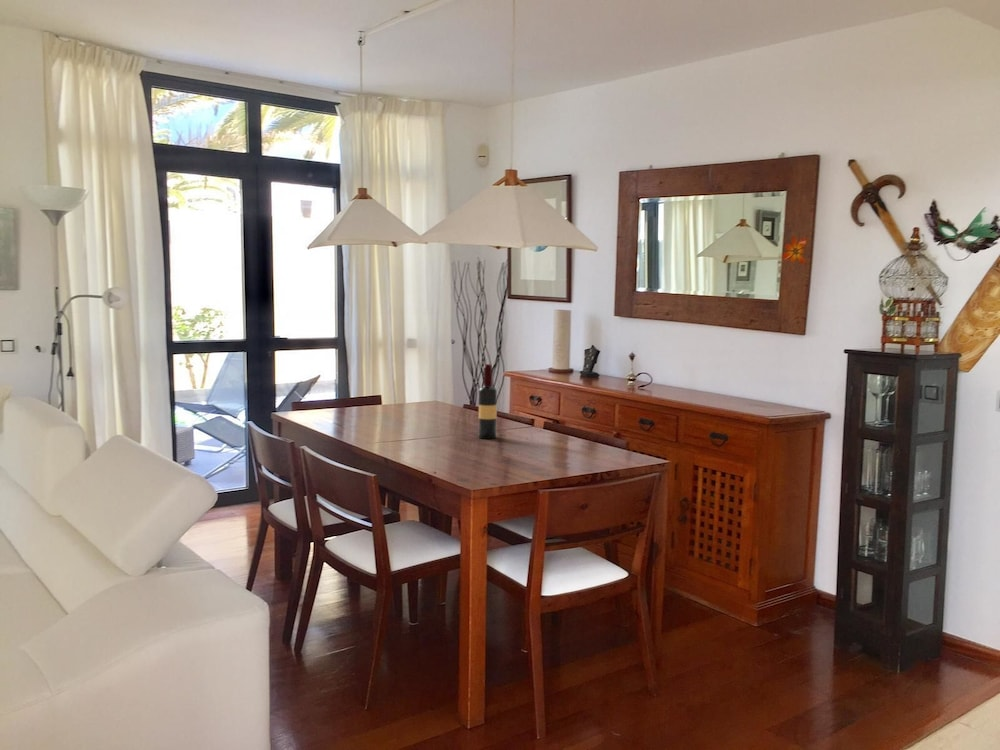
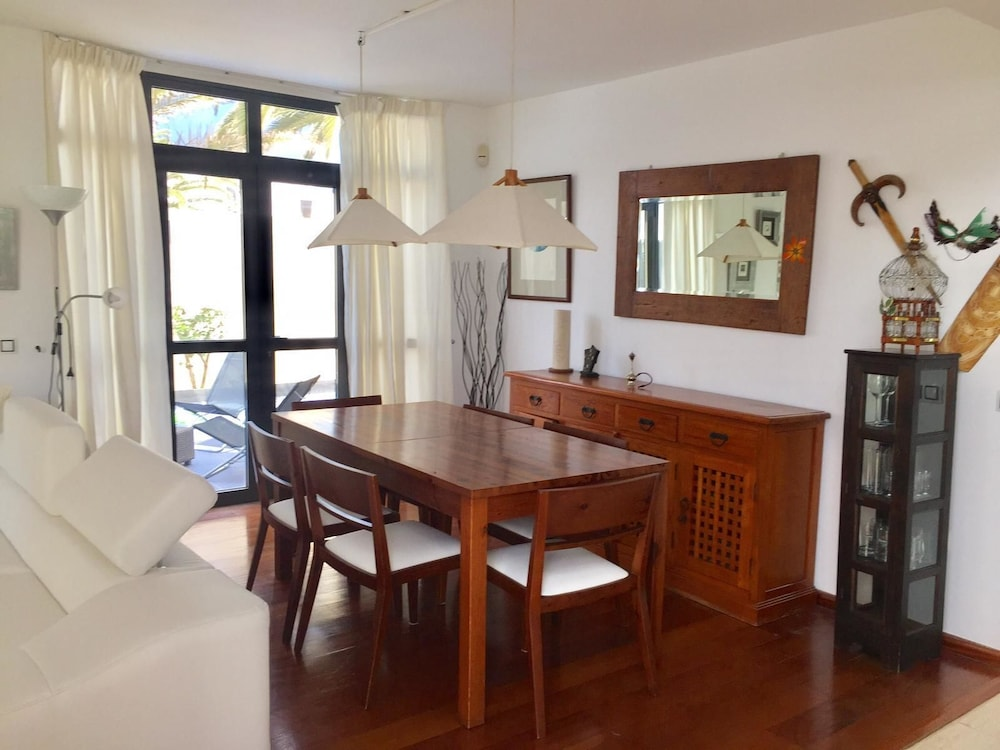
- wine bottle [478,363,498,440]
